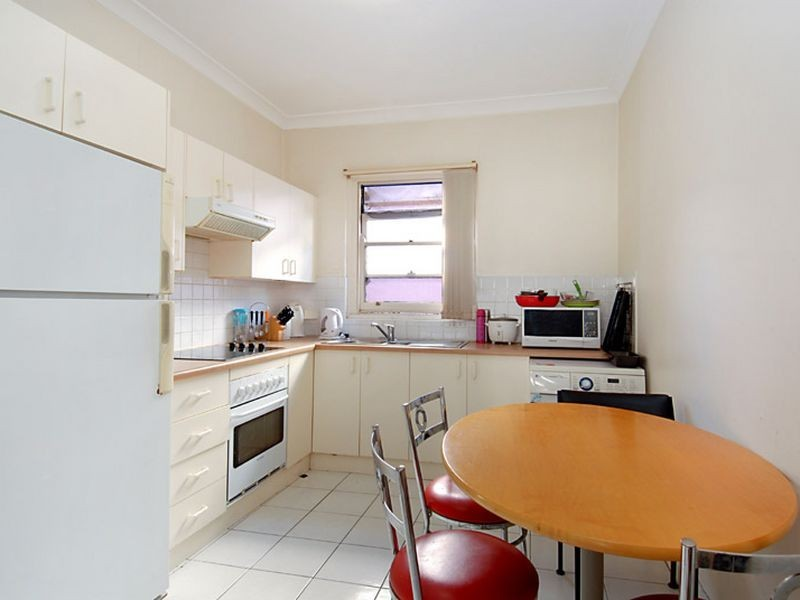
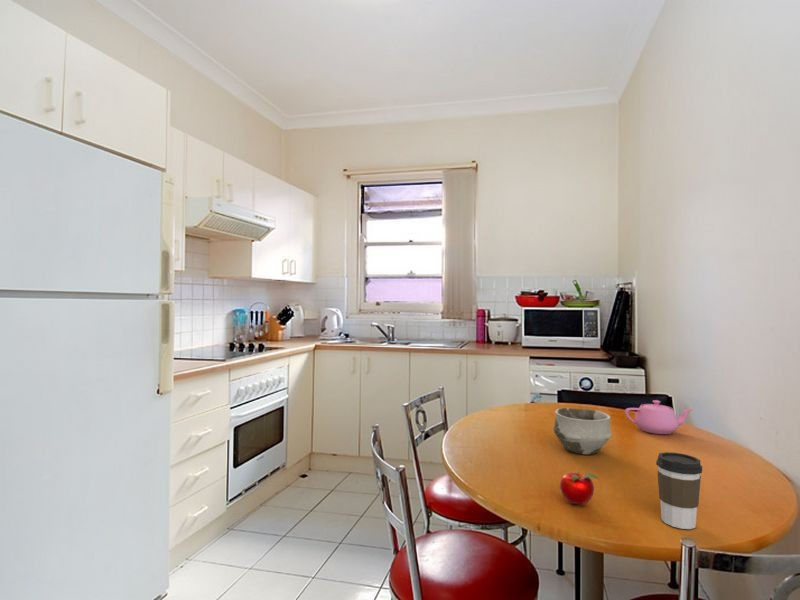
+ apple [559,471,602,505]
+ teapot [624,399,694,435]
+ ceramic bowl [552,407,613,456]
+ coffee cup [655,451,703,530]
